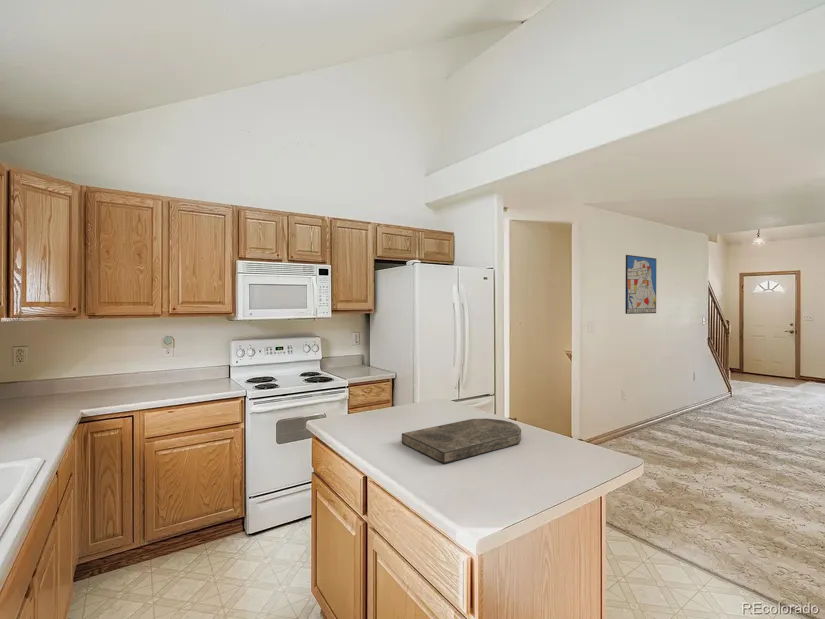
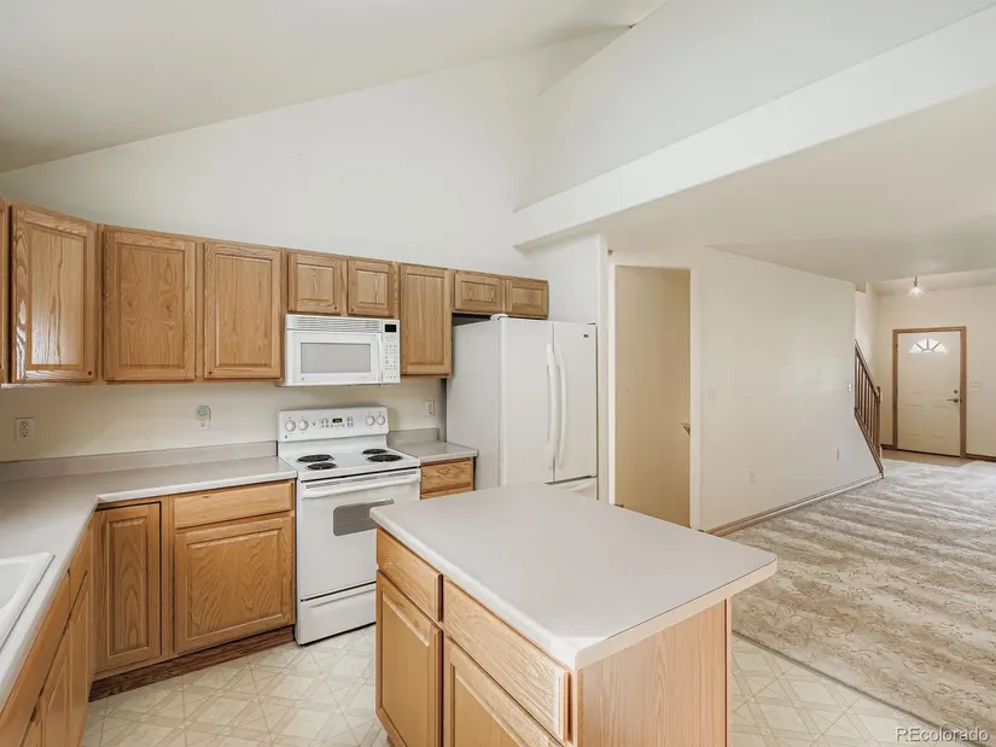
- wall art [624,254,657,315]
- cutting board [401,418,522,464]
